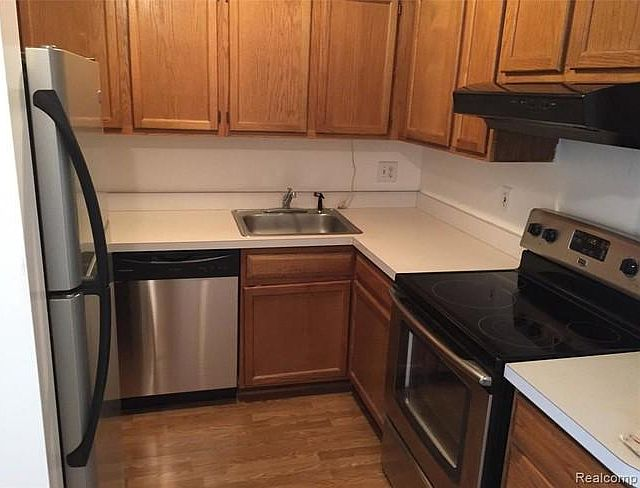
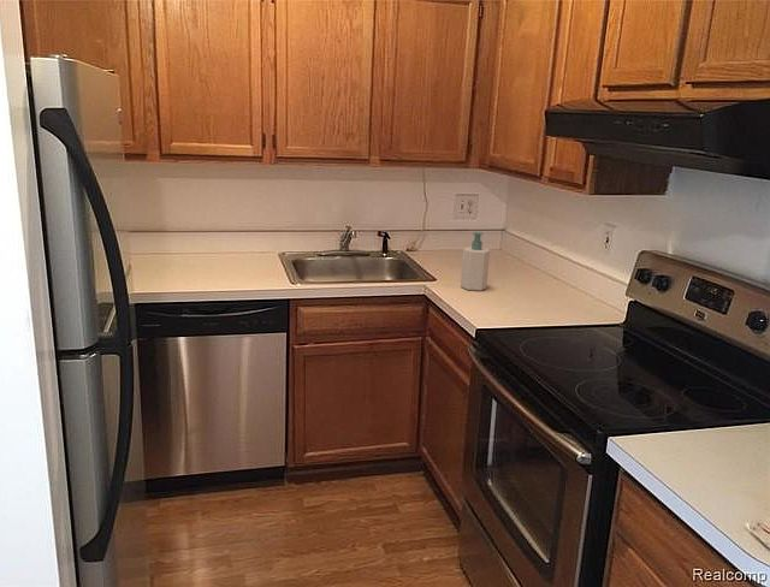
+ soap bottle [460,231,491,292]
